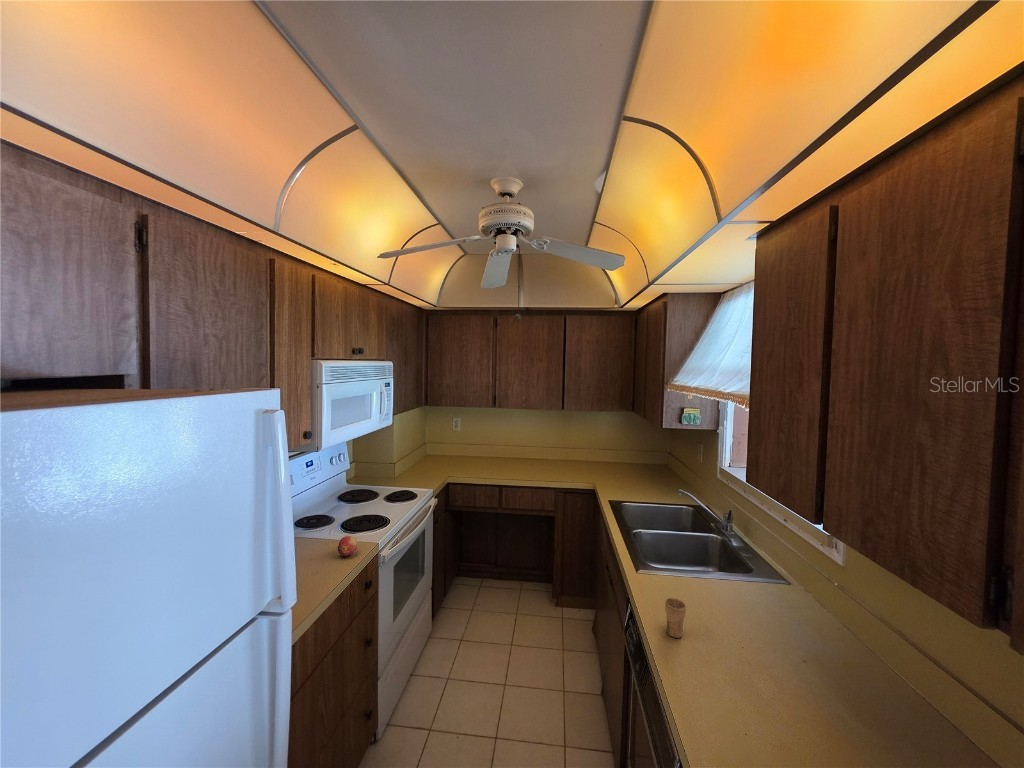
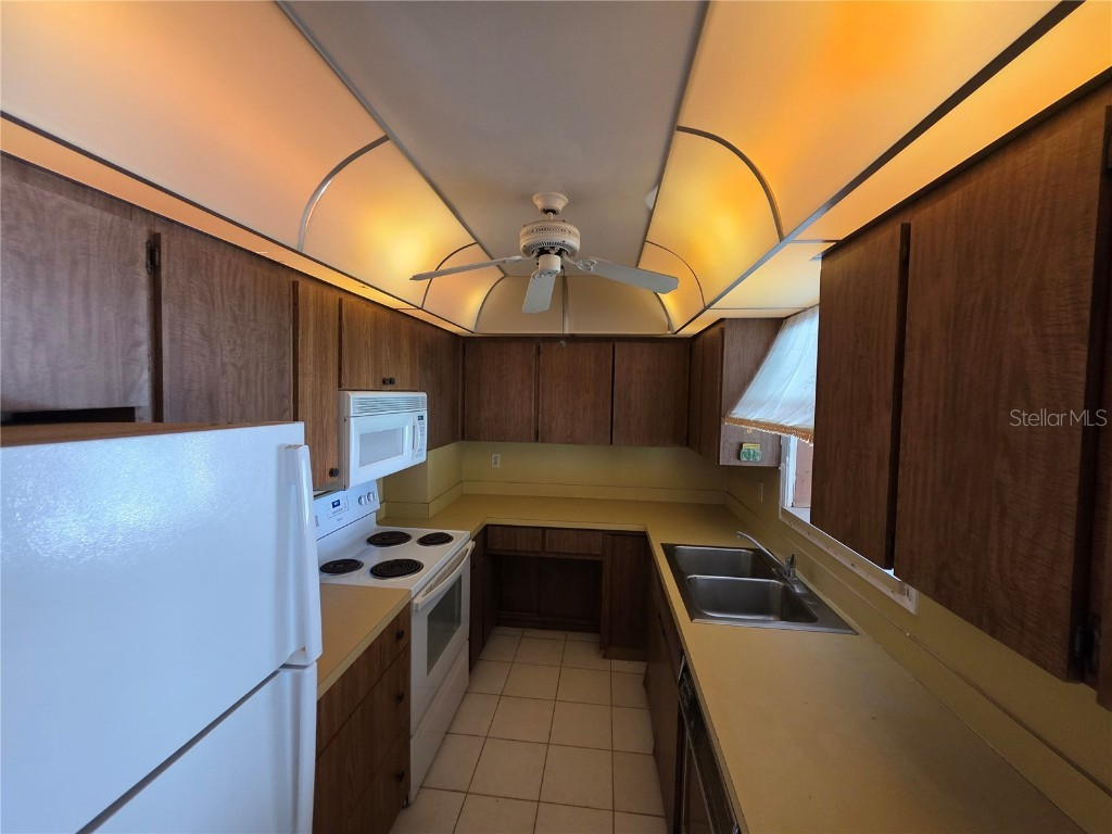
- fruit [337,535,358,557]
- cup [664,597,687,639]
